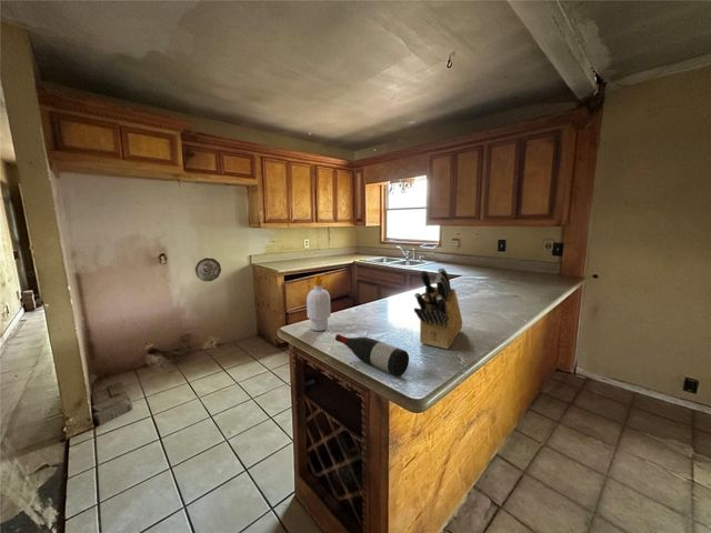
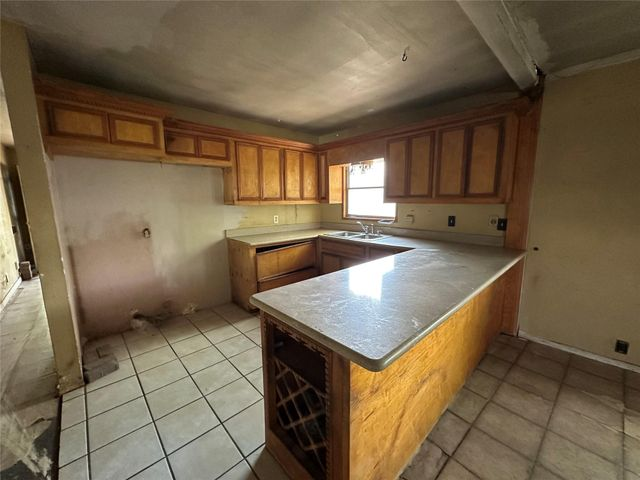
- wine bottle [334,333,410,378]
- knife block [413,268,463,350]
- soap bottle [306,273,331,332]
- decorative plate [194,257,222,282]
